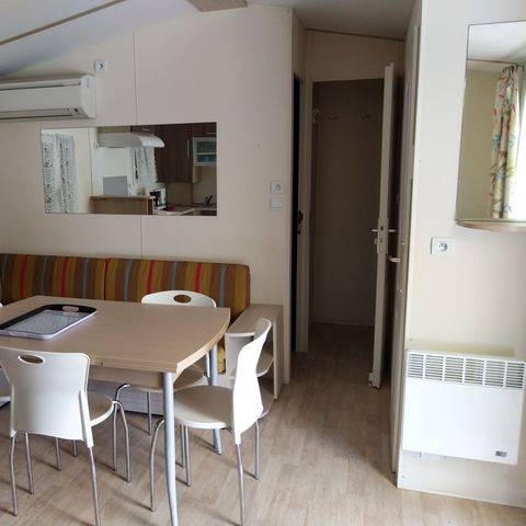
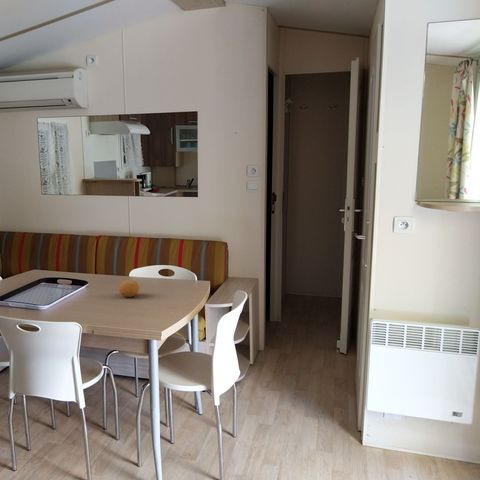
+ fruit [118,279,140,298]
